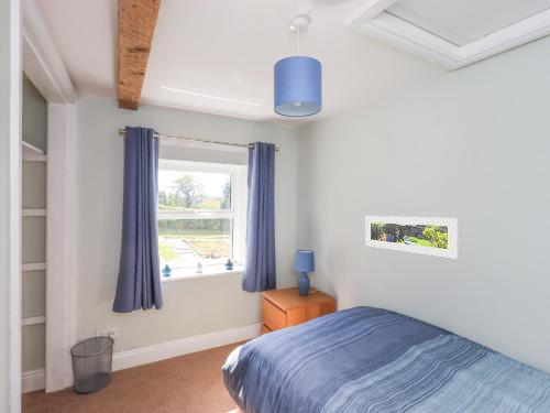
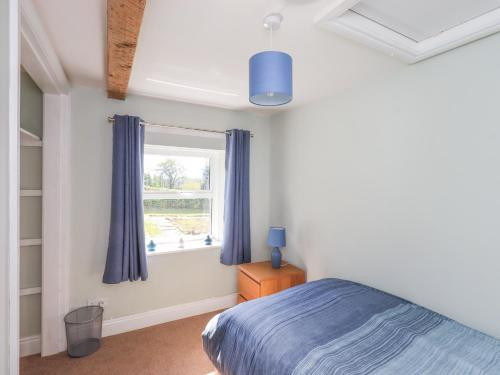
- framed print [364,215,459,260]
